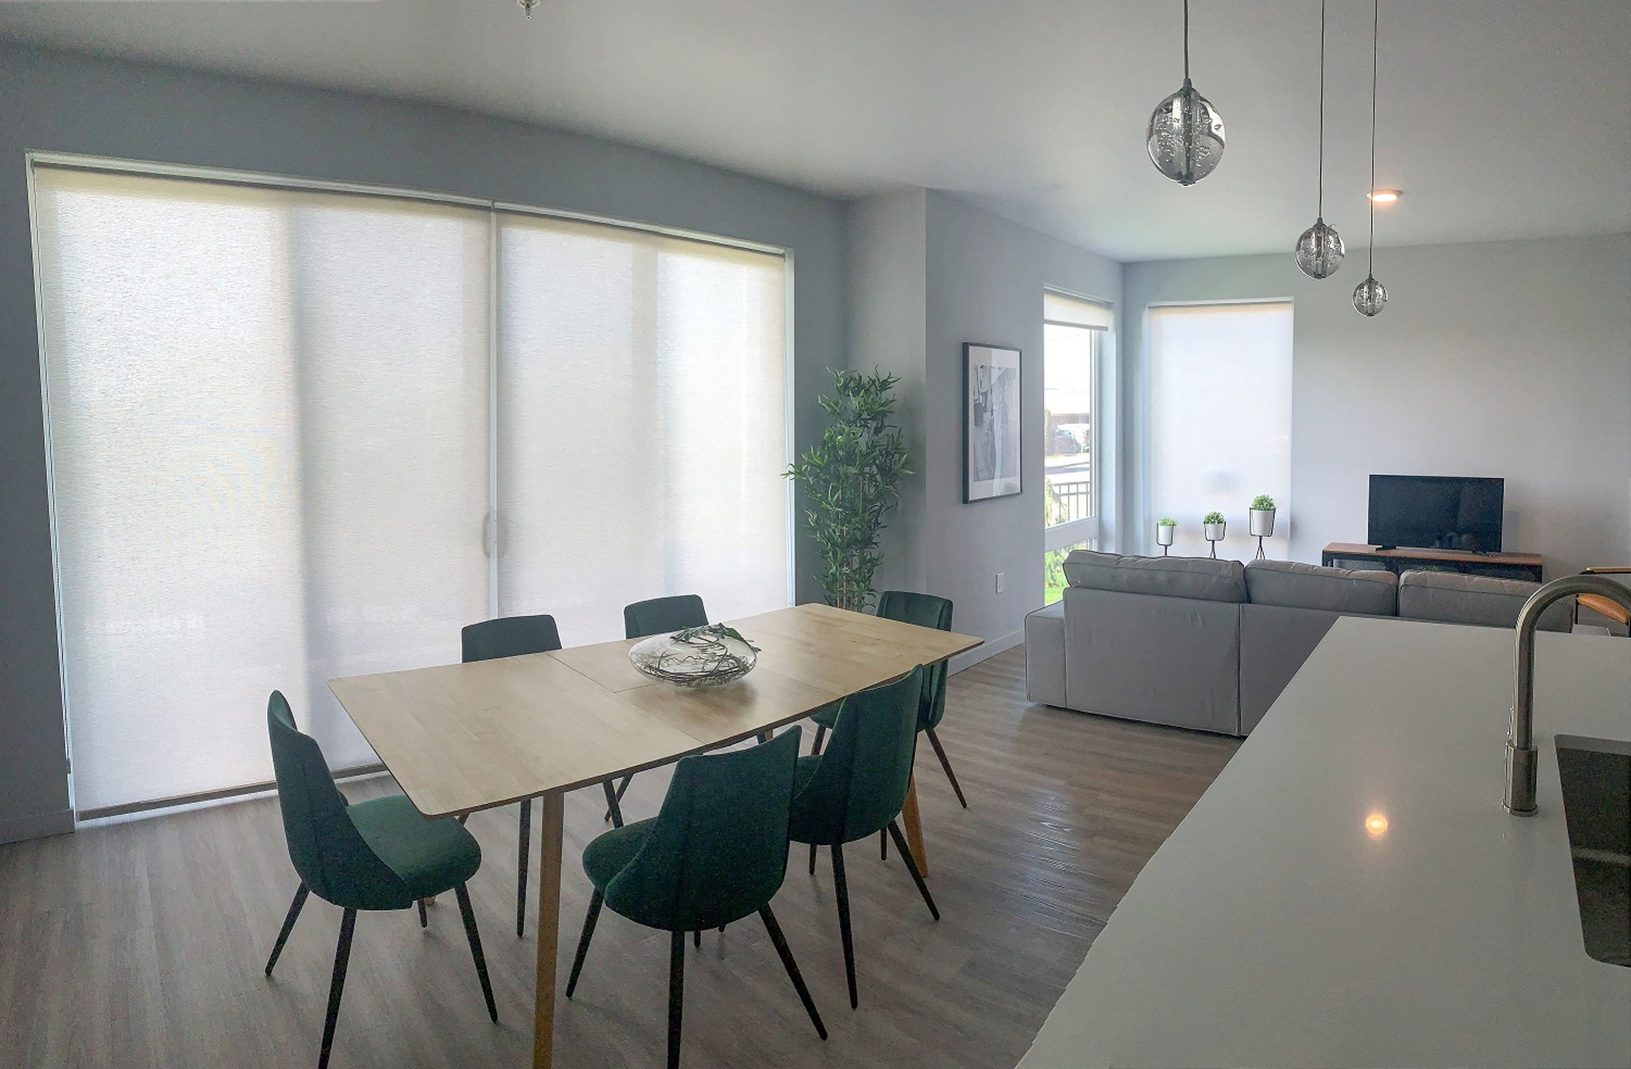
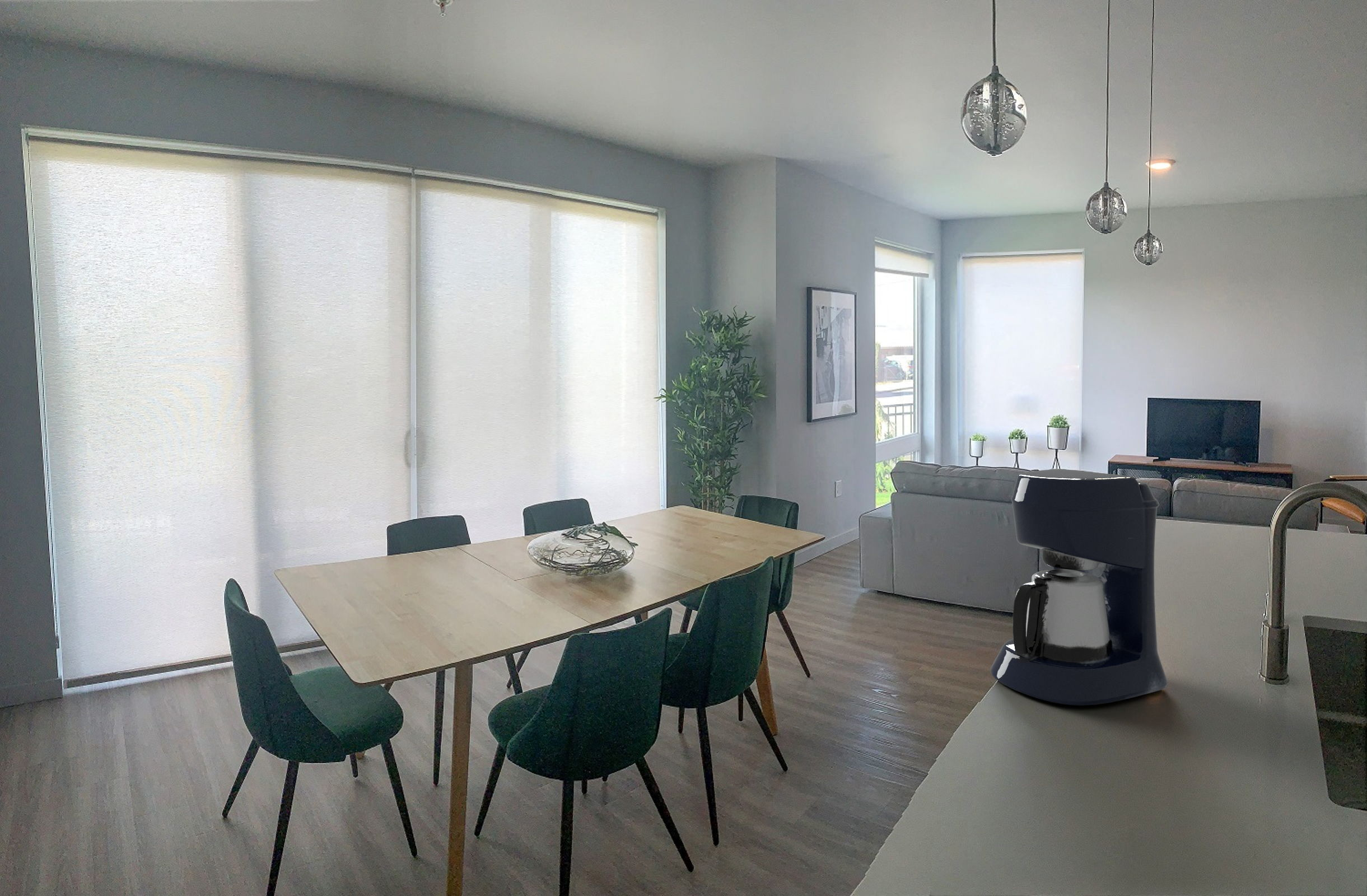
+ coffee maker [990,469,1168,706]
